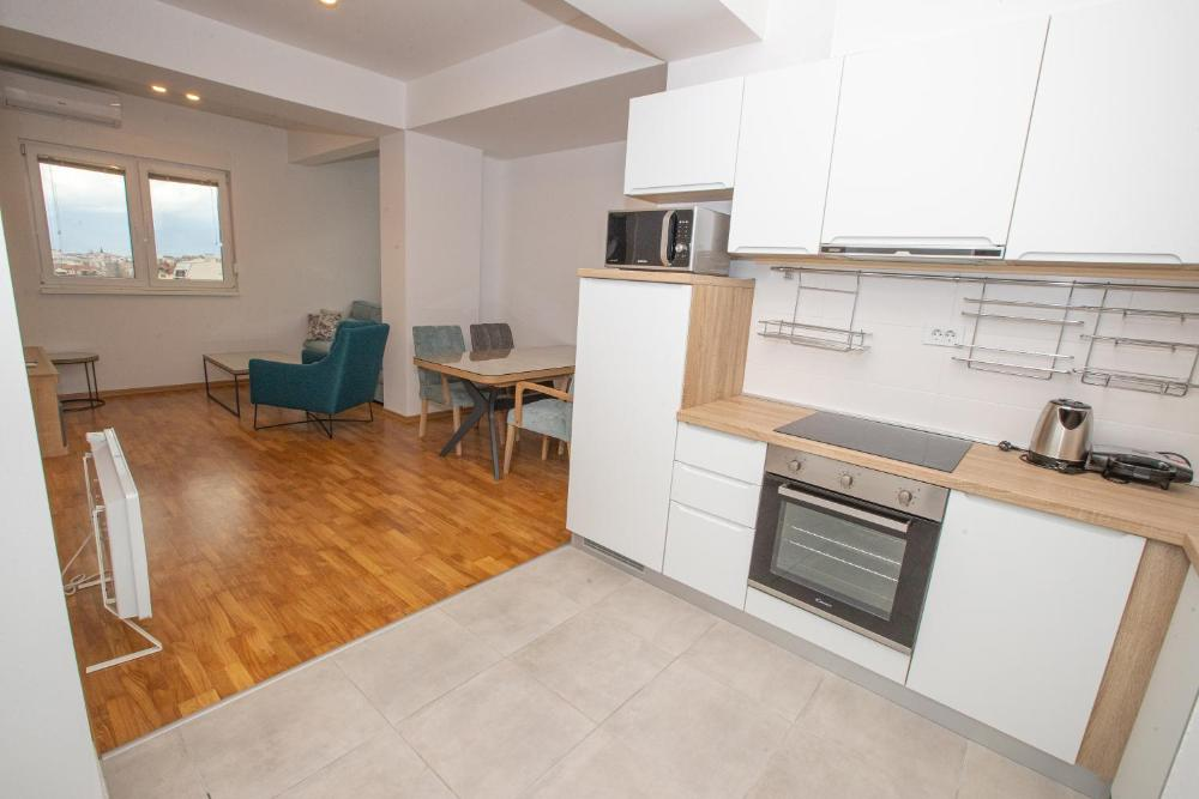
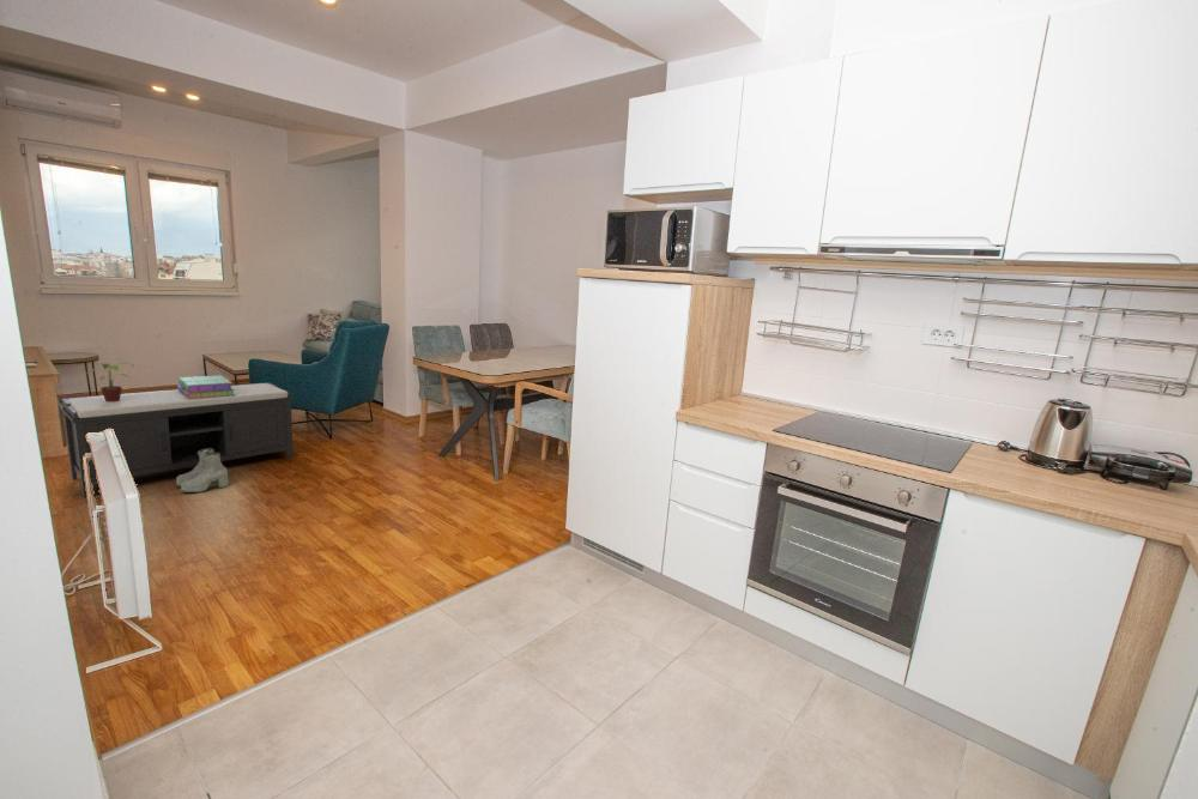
+ potted plant [86,361,137,401]
+ boots [175,448,230,494]
+ bench [59,381,295,497]
+ stack of books [176,374,235,399]
